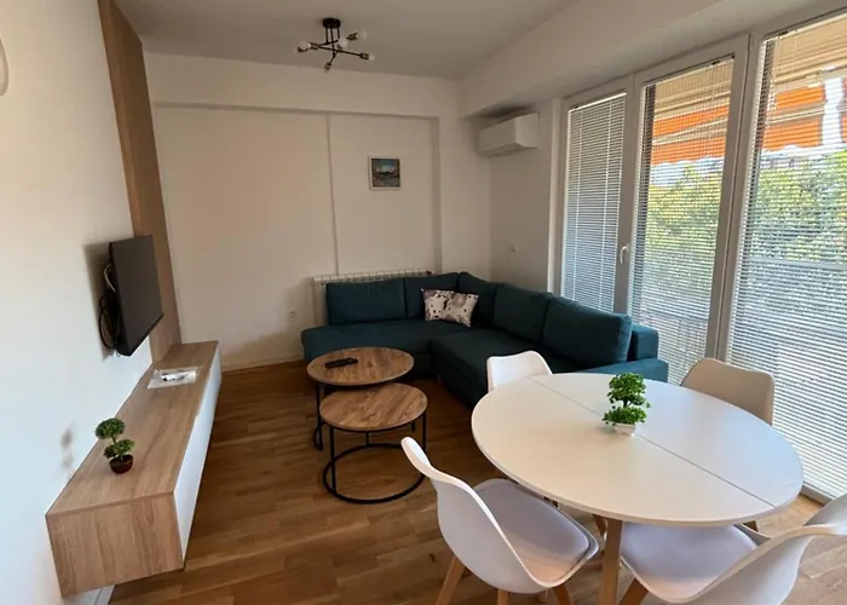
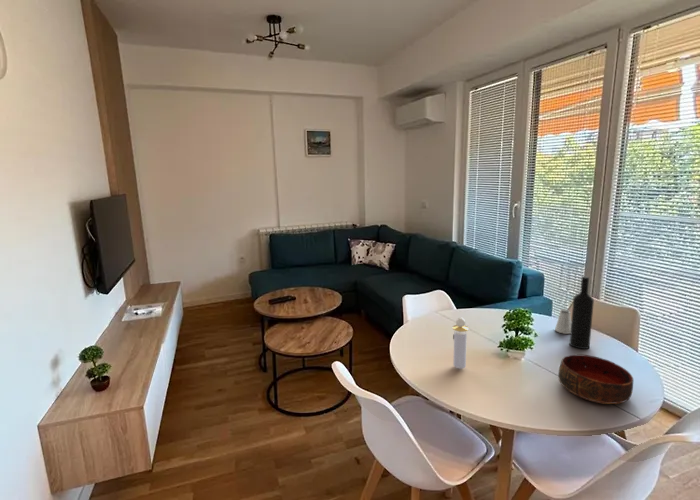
+ bowl [557,354,634,405]
+ perfume bottle [452,316,470,369]
+ saltshaker [554,308,572,335]
+ wine bottle [569,275,595,350]
